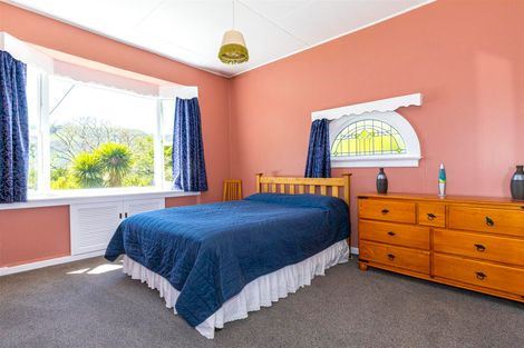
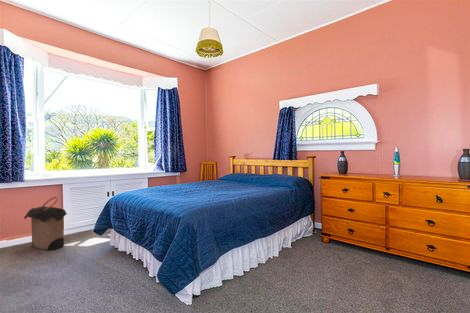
+ laundry hamper [23,196,68,251]
